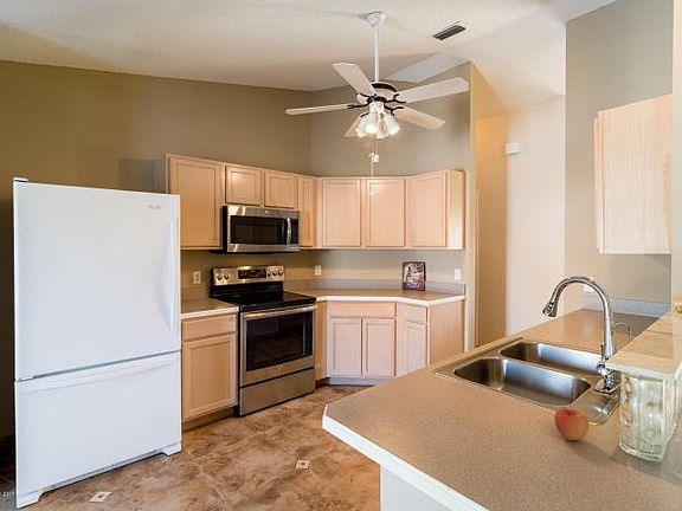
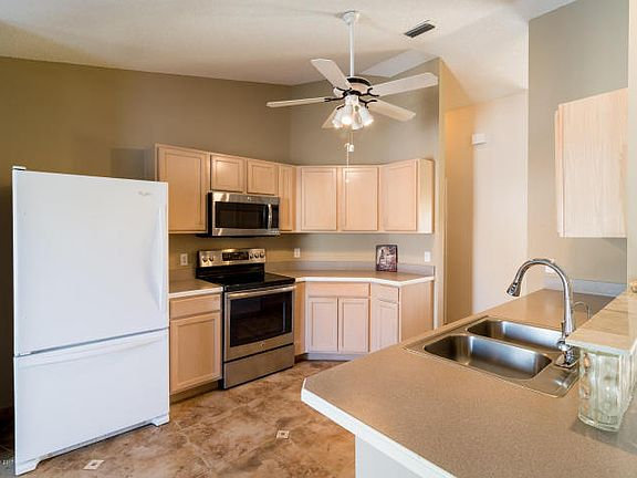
- apple [553,406,590,441]
